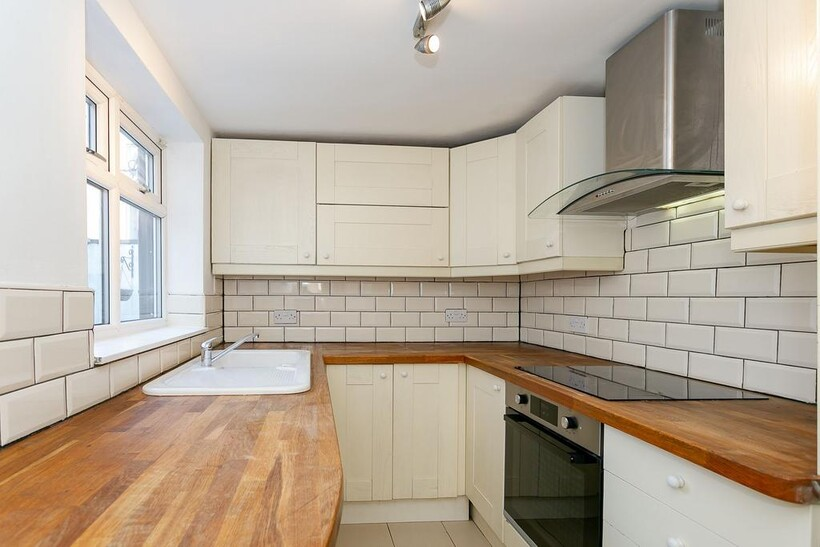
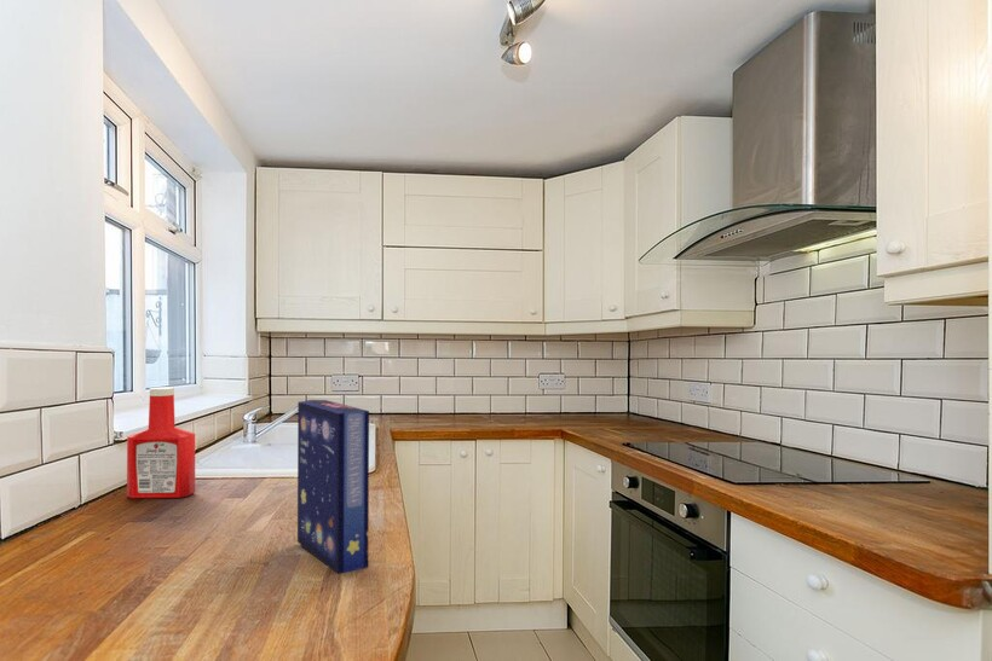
+ soap bottle [126,385,196,499]
+ cereal box [296,399,370,575]
